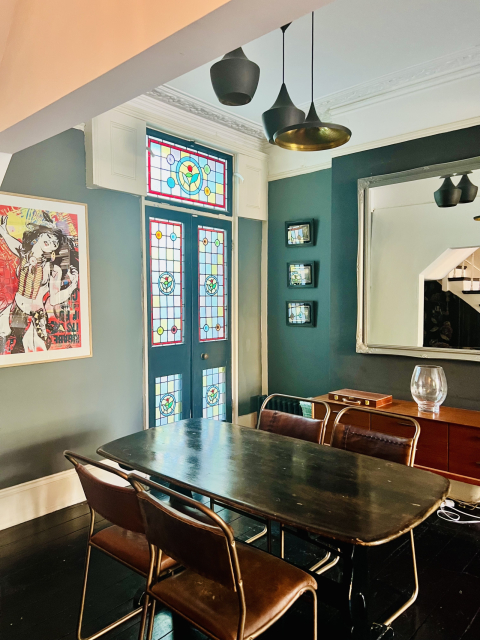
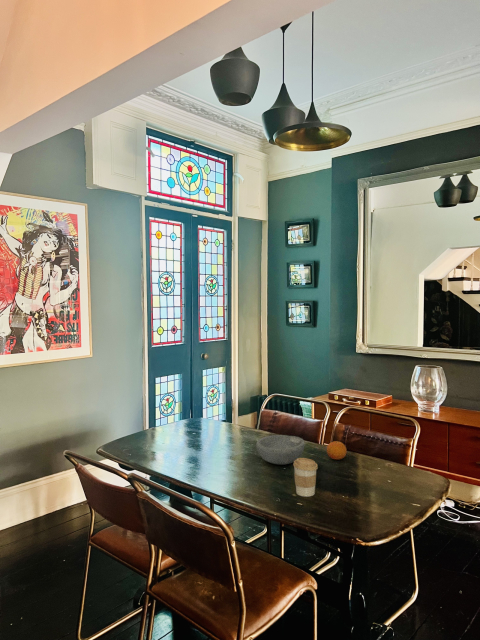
+ bowl [255,434,306,465]
+ fruit [326,440,348,460]
+ coffee cup [292,457,319,497]
